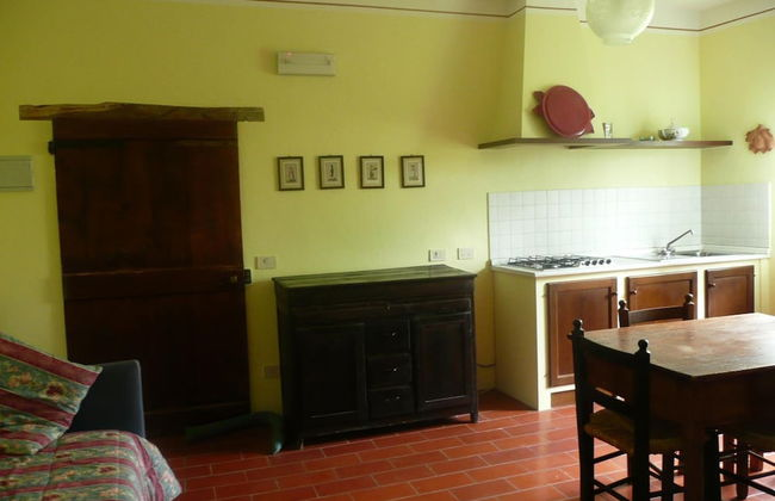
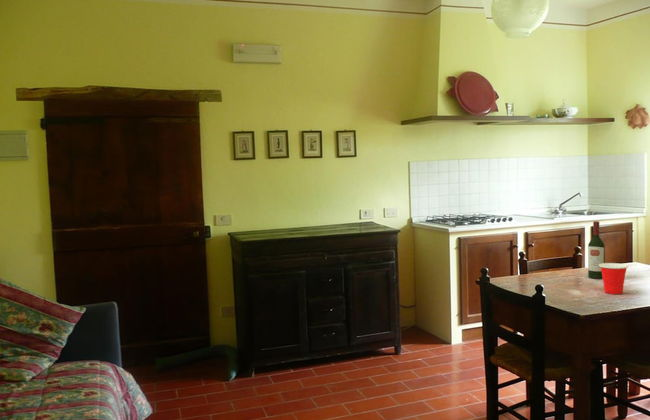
+ wine bottle [587,220,606,280]
+ cup [599,262,629,295]
